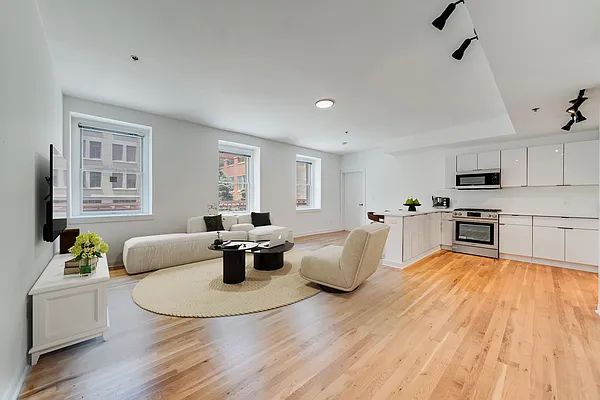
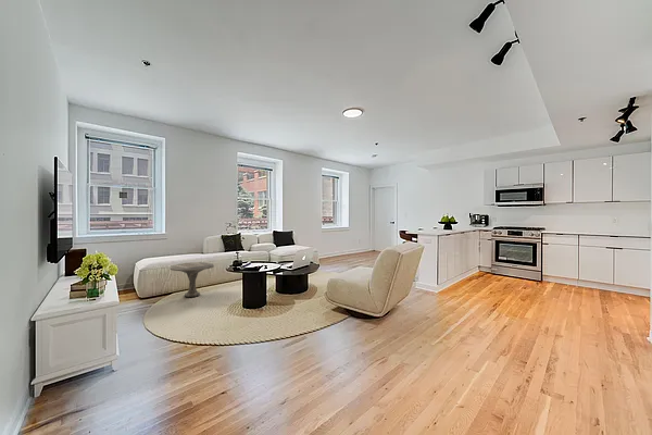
+ side table [168,261,215,298]
